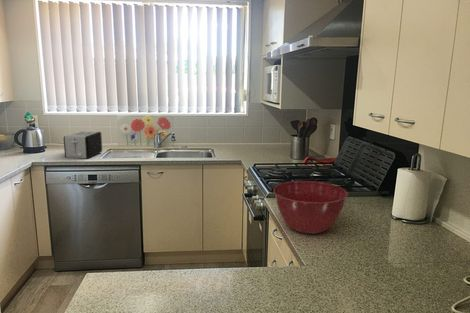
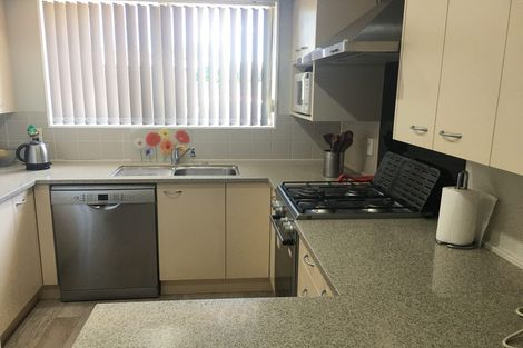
- toaster [63,130,103,160]
- mixing bowl [272,180,349,235]
